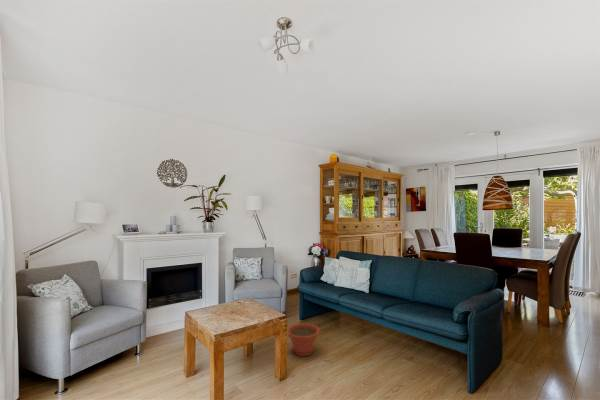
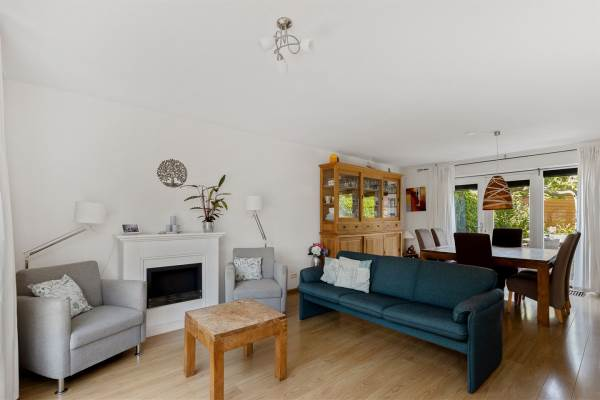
- plant pot [286,322,320,357]
